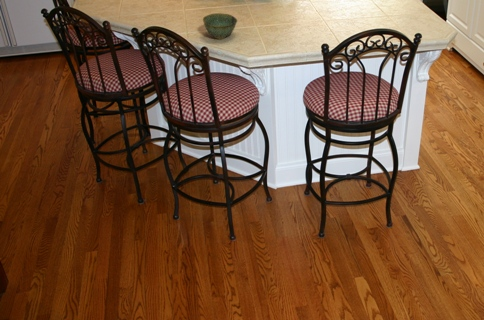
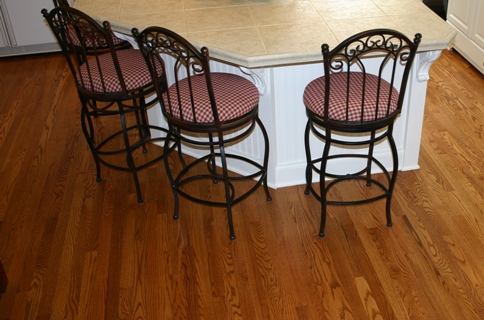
- bowl [202,12,238,40]
